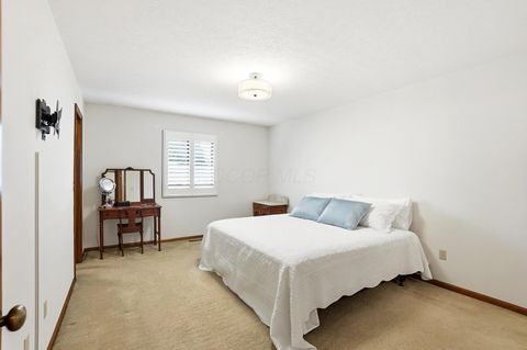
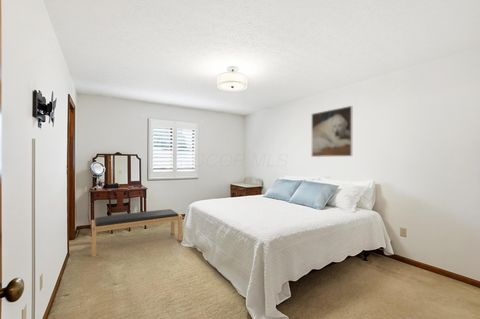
+ bench [91,208,183,258]
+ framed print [311,105,353,158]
